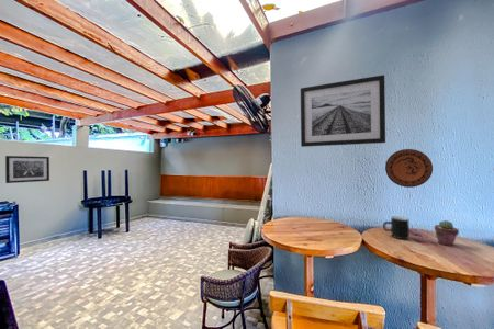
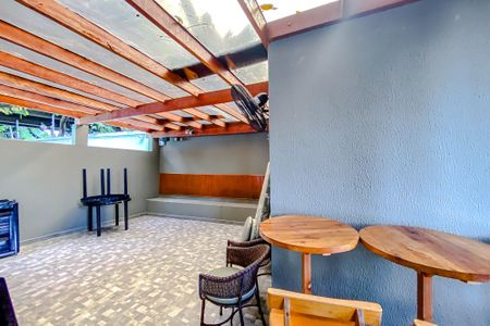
- wall art [300,73,386,148]
- decorative plate [384,148,434,189]
- potted succulent [434,219,460,247]
- mug [382,216,411,240]
- wall art [4,155,50,184]
